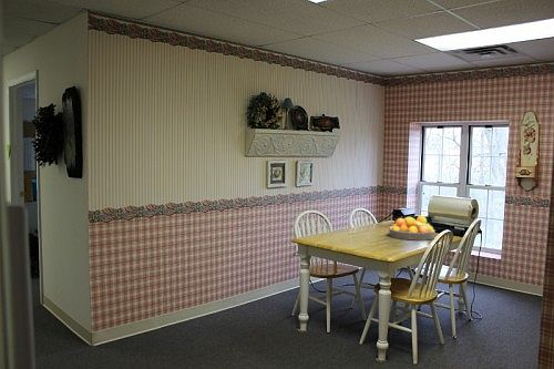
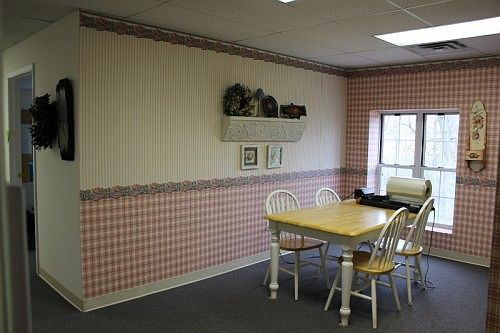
- fruit bowl [388,215,437,240]
